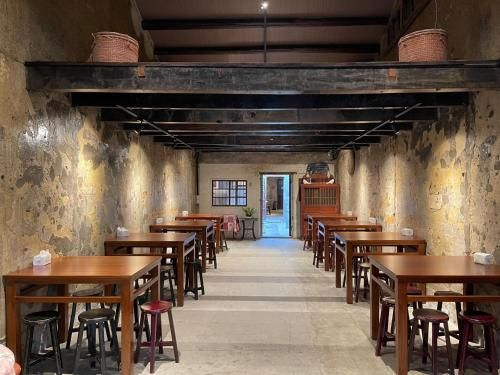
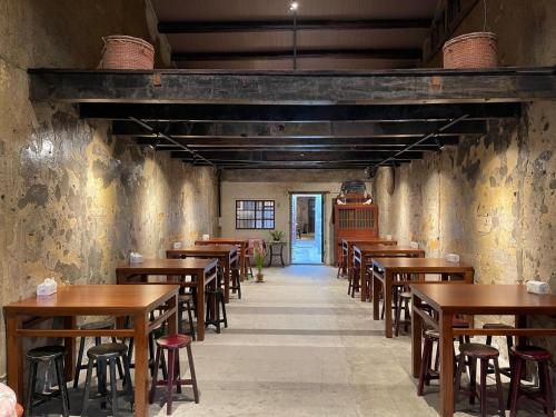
+ house plant [248,239,272,284]
